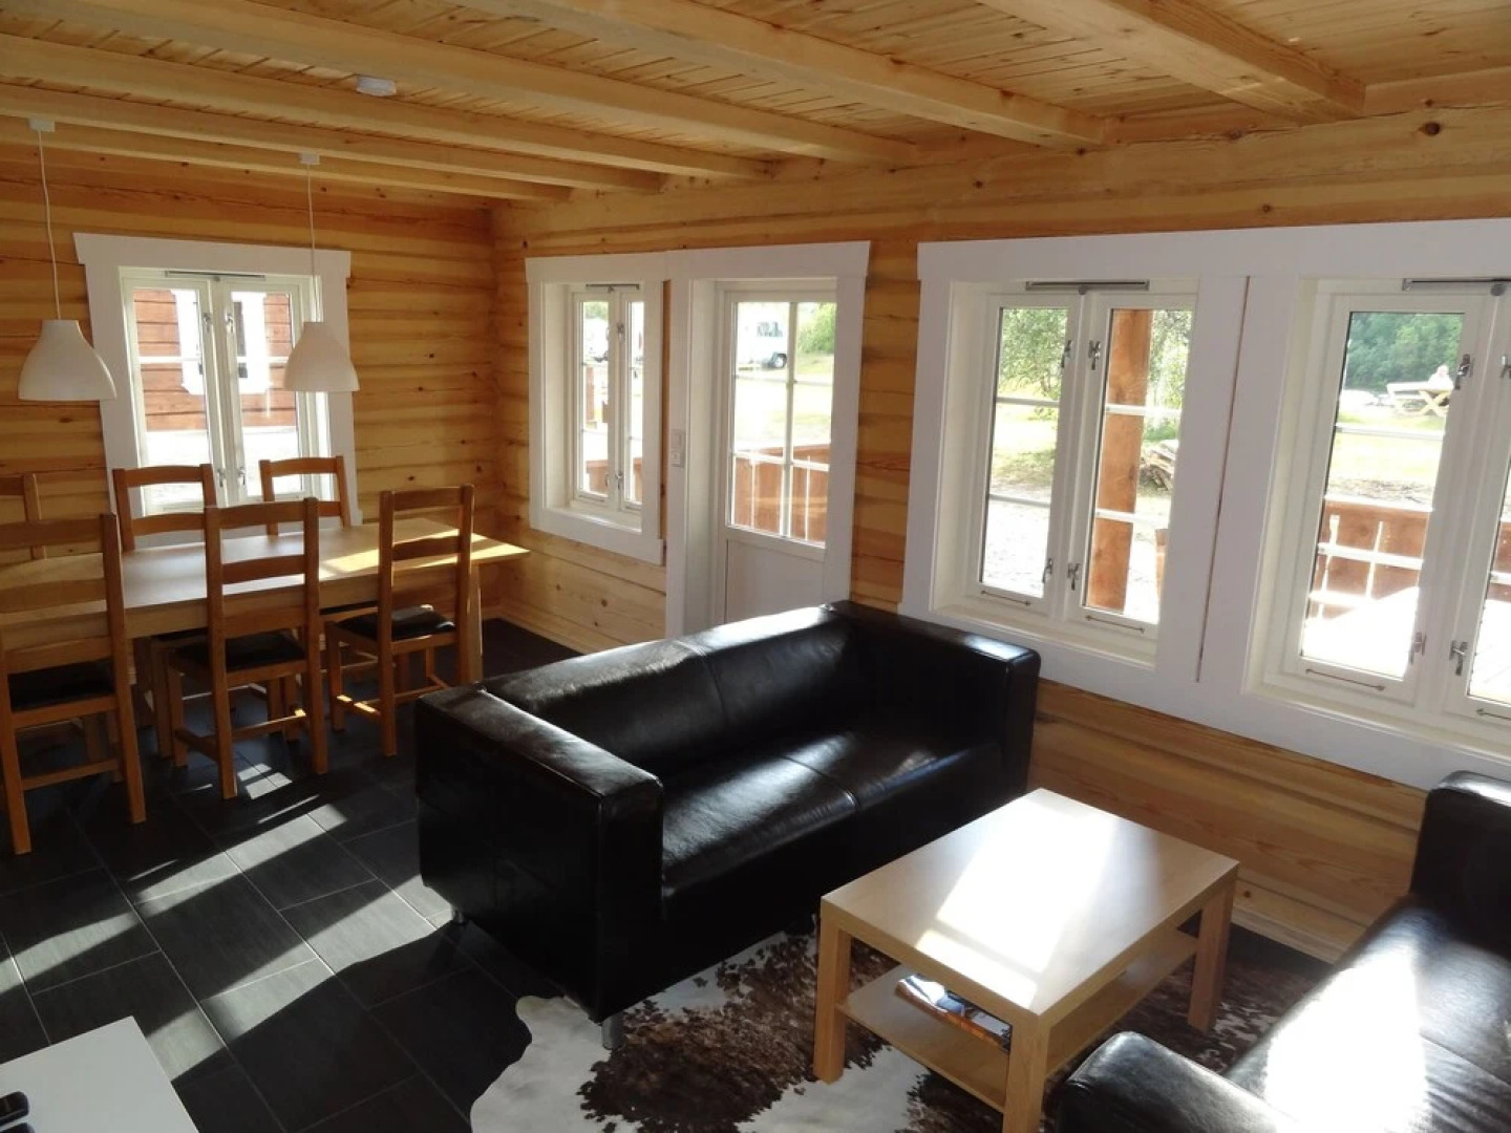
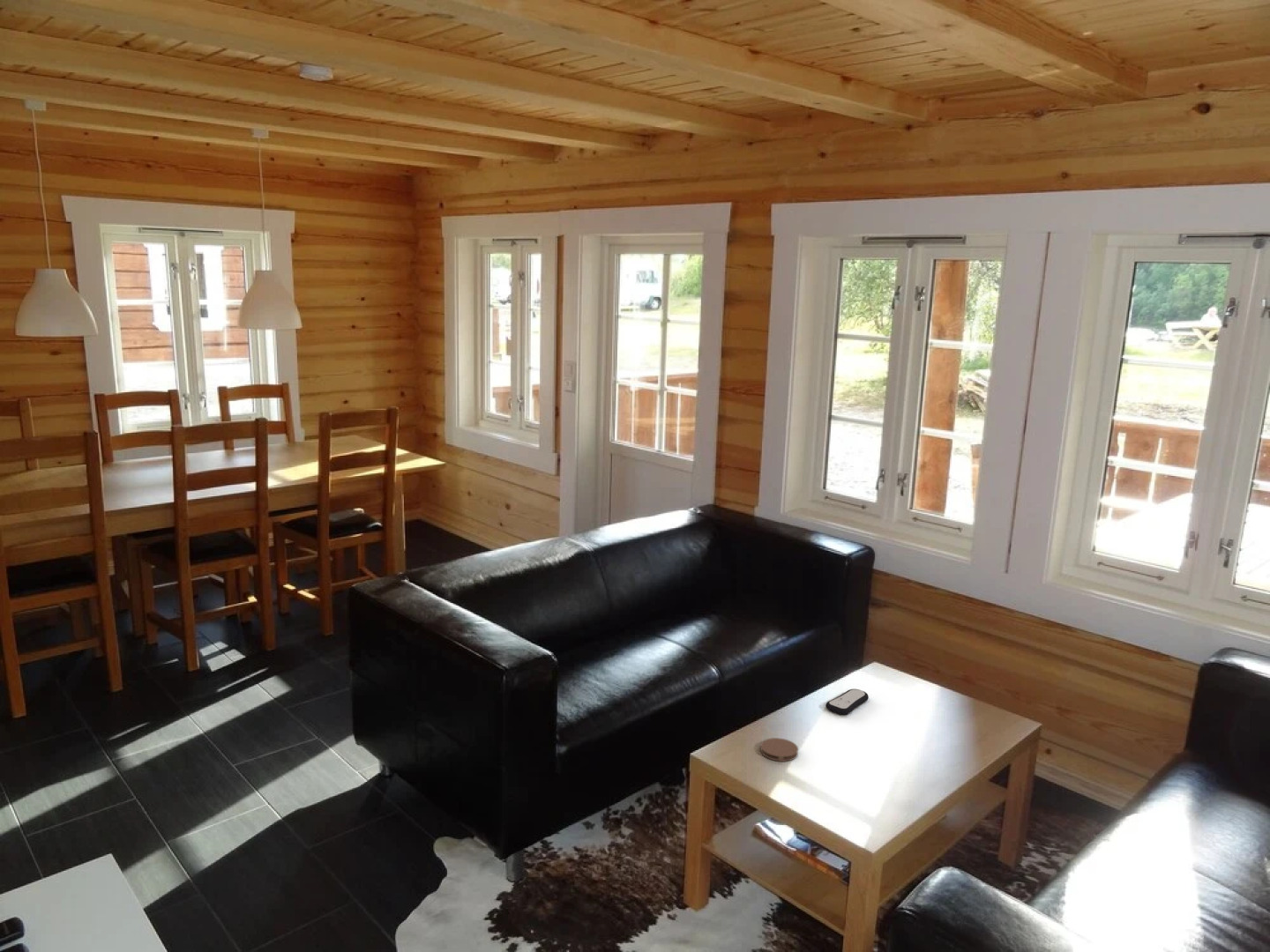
+ coaster [759,737,799,762]
+ remote control [825,688,870,716]
